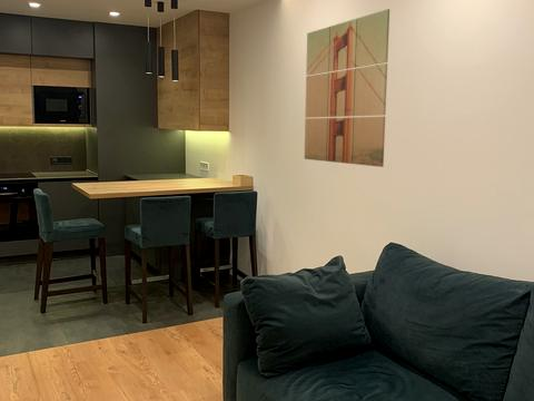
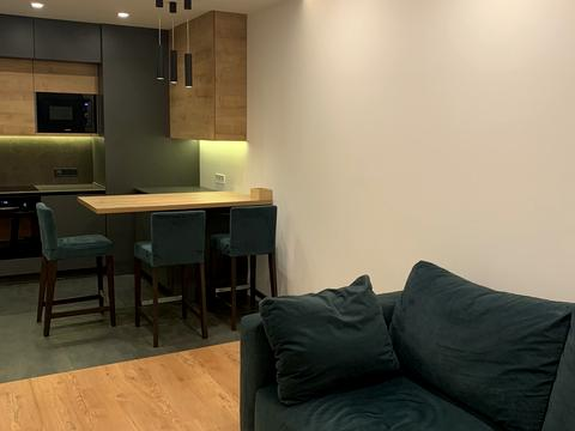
- wall art [304,8,390,168]
